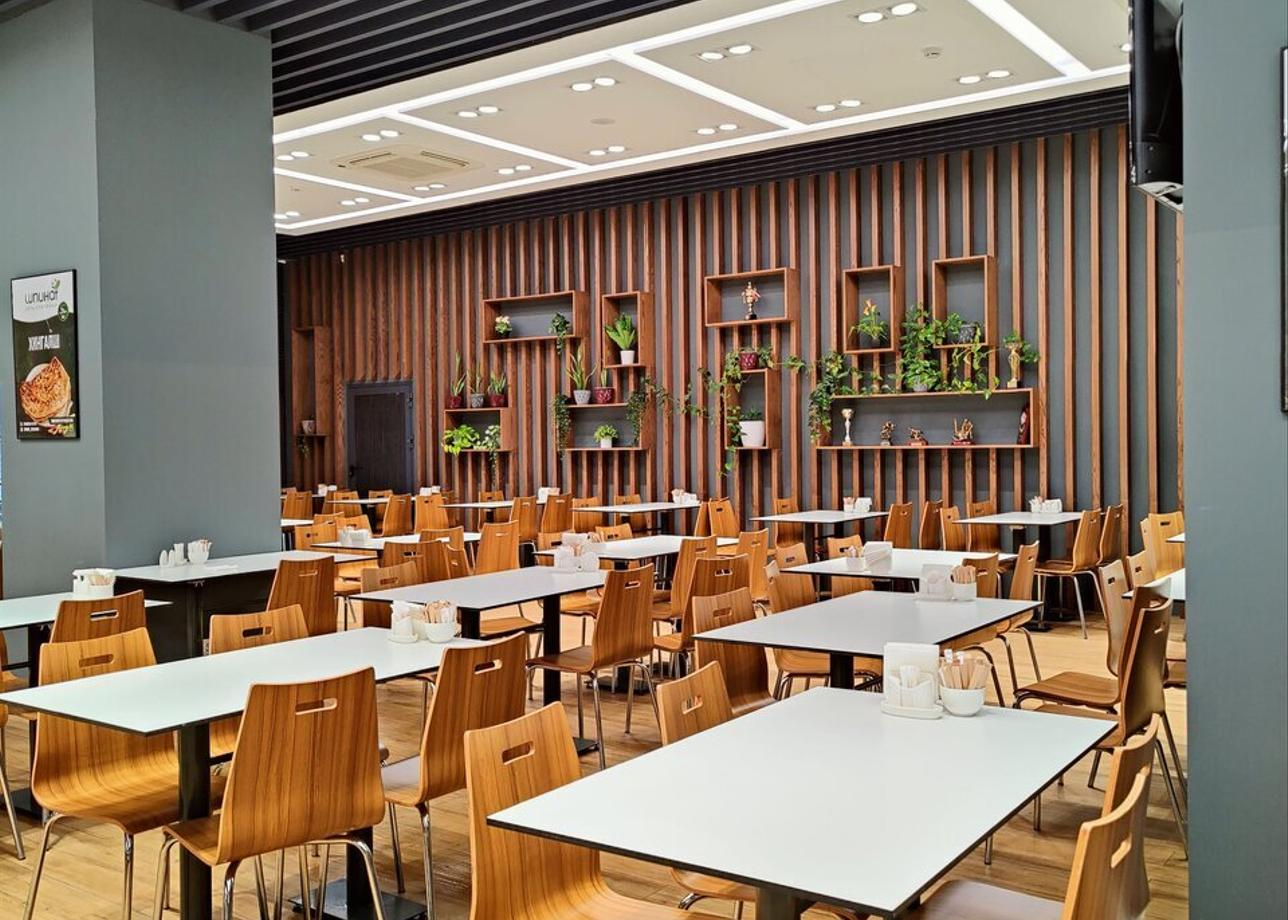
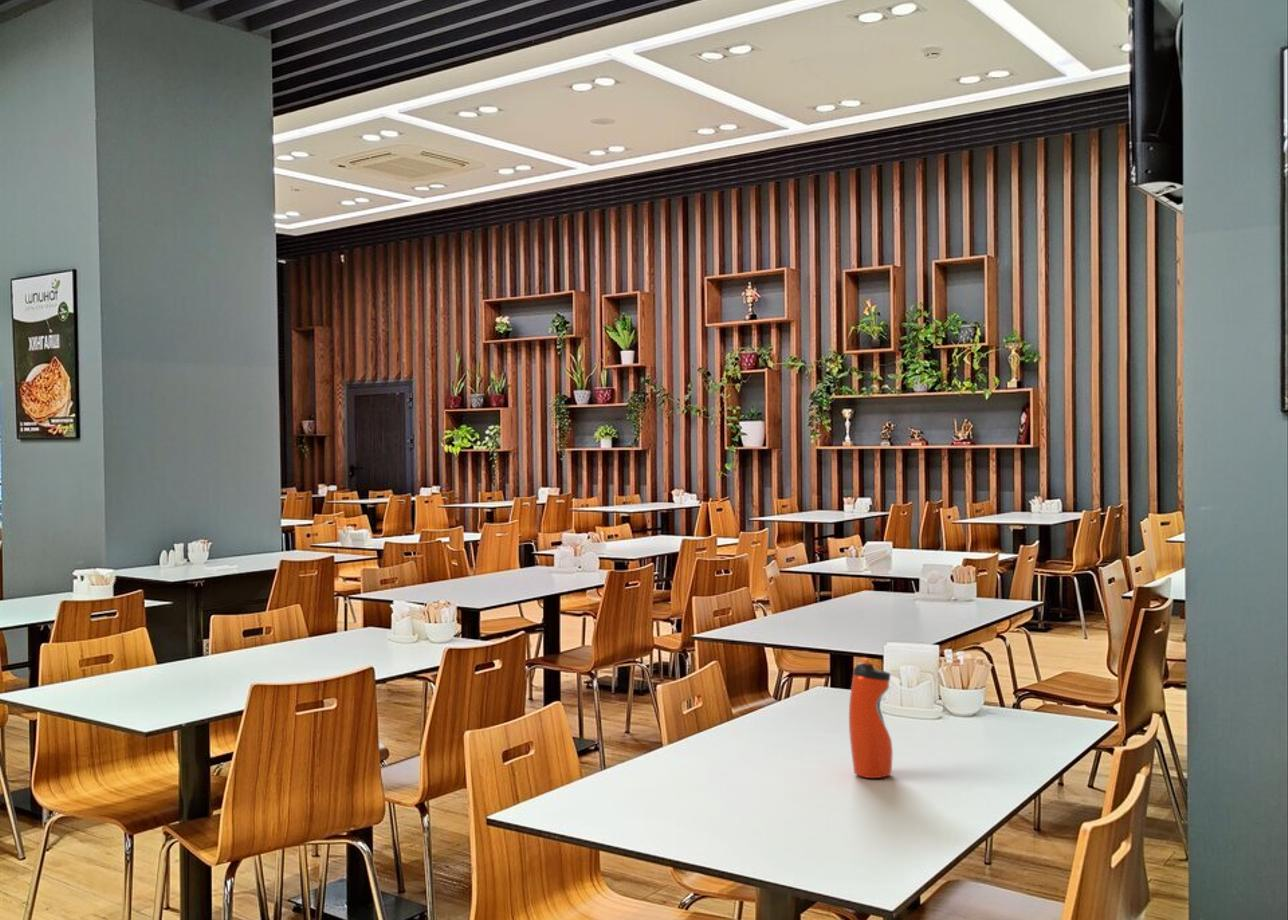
+ water bottle [848,657,894,779]
